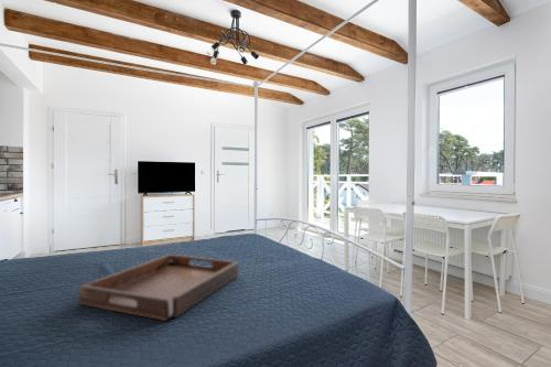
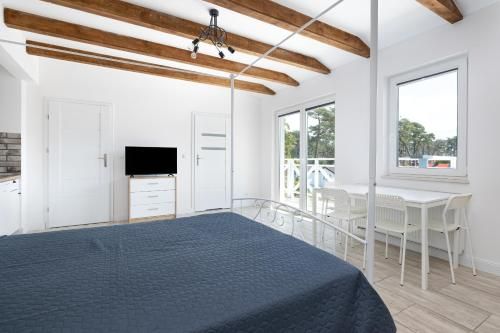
- serving tray [78,253,239,322]
